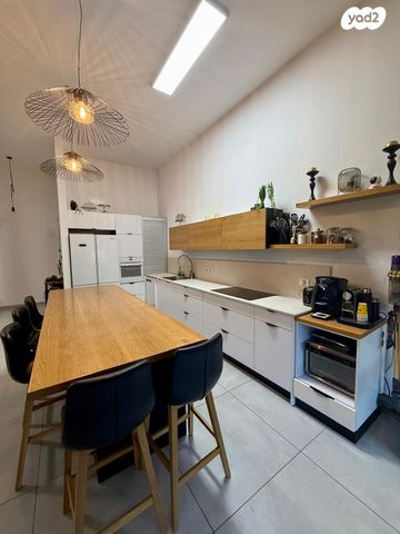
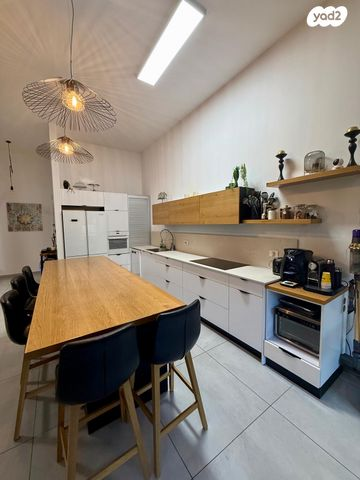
+ wall art [5,201,44,233]
